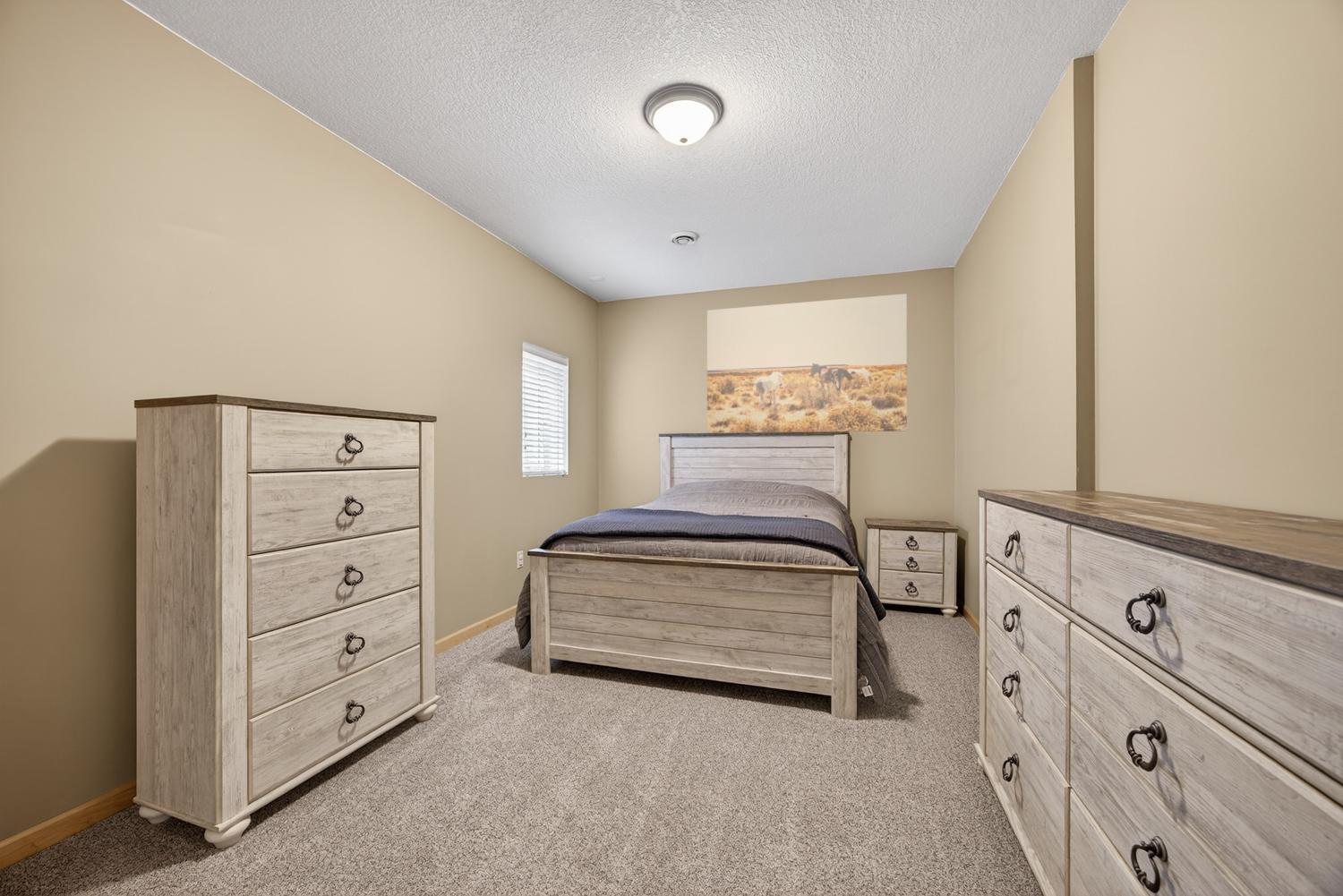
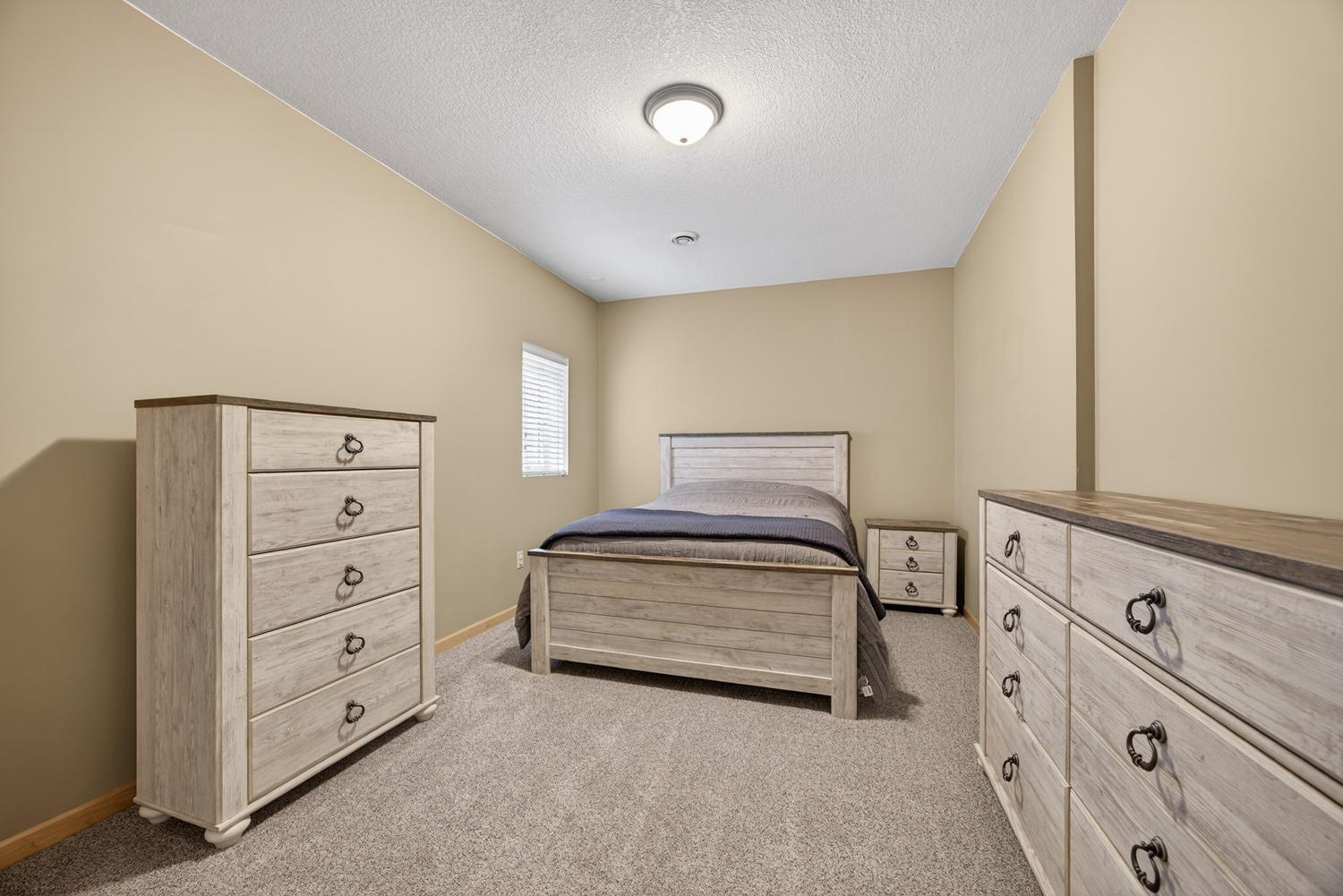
- wall art [706,293,908,434]
